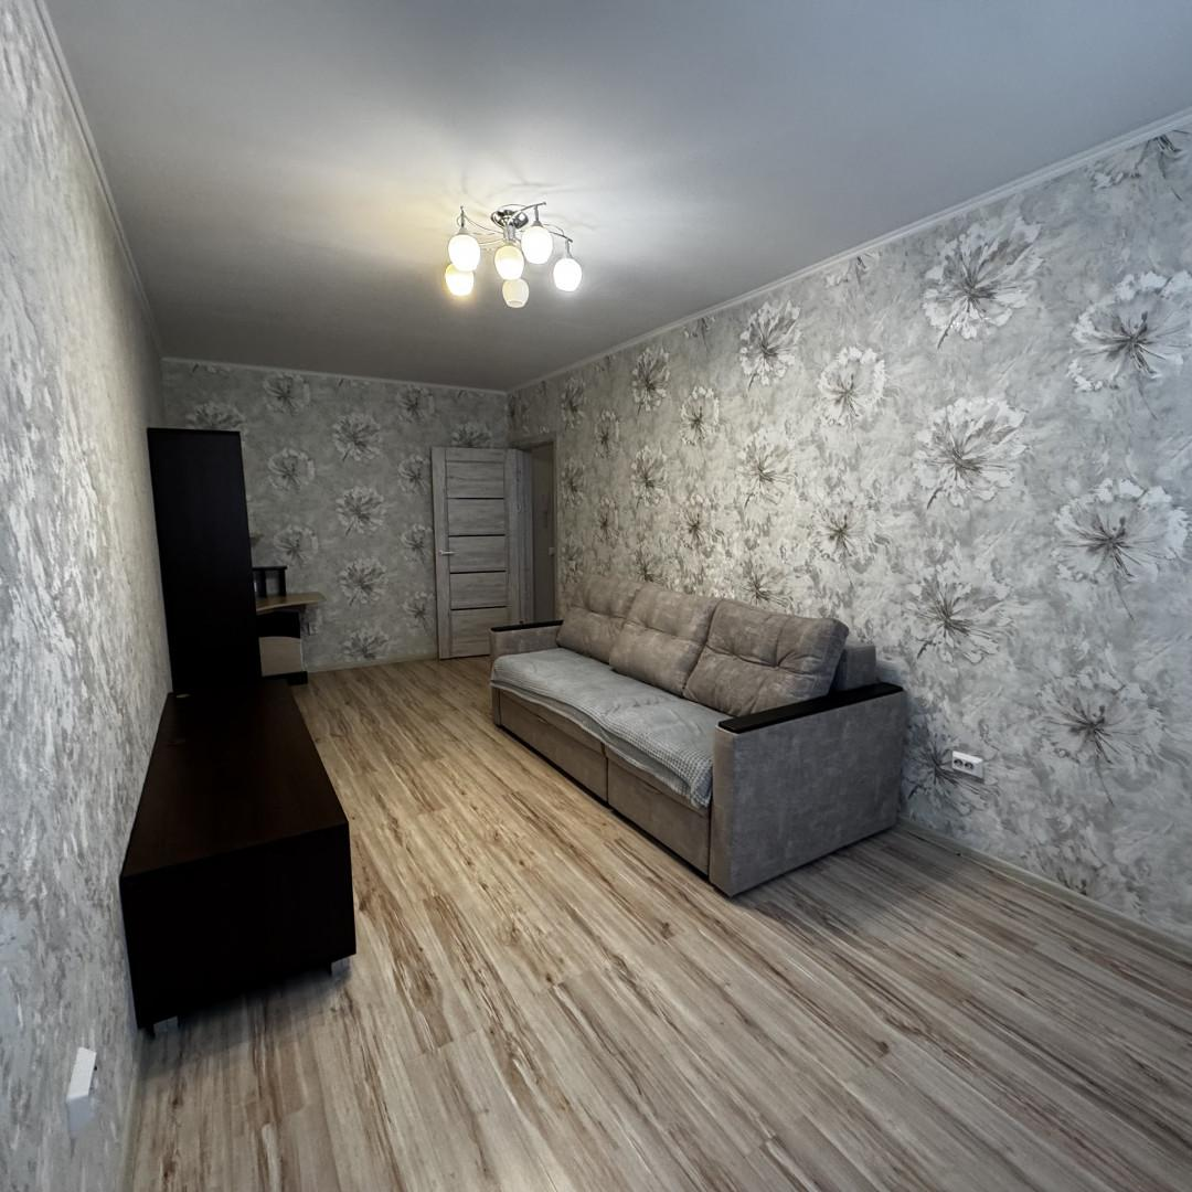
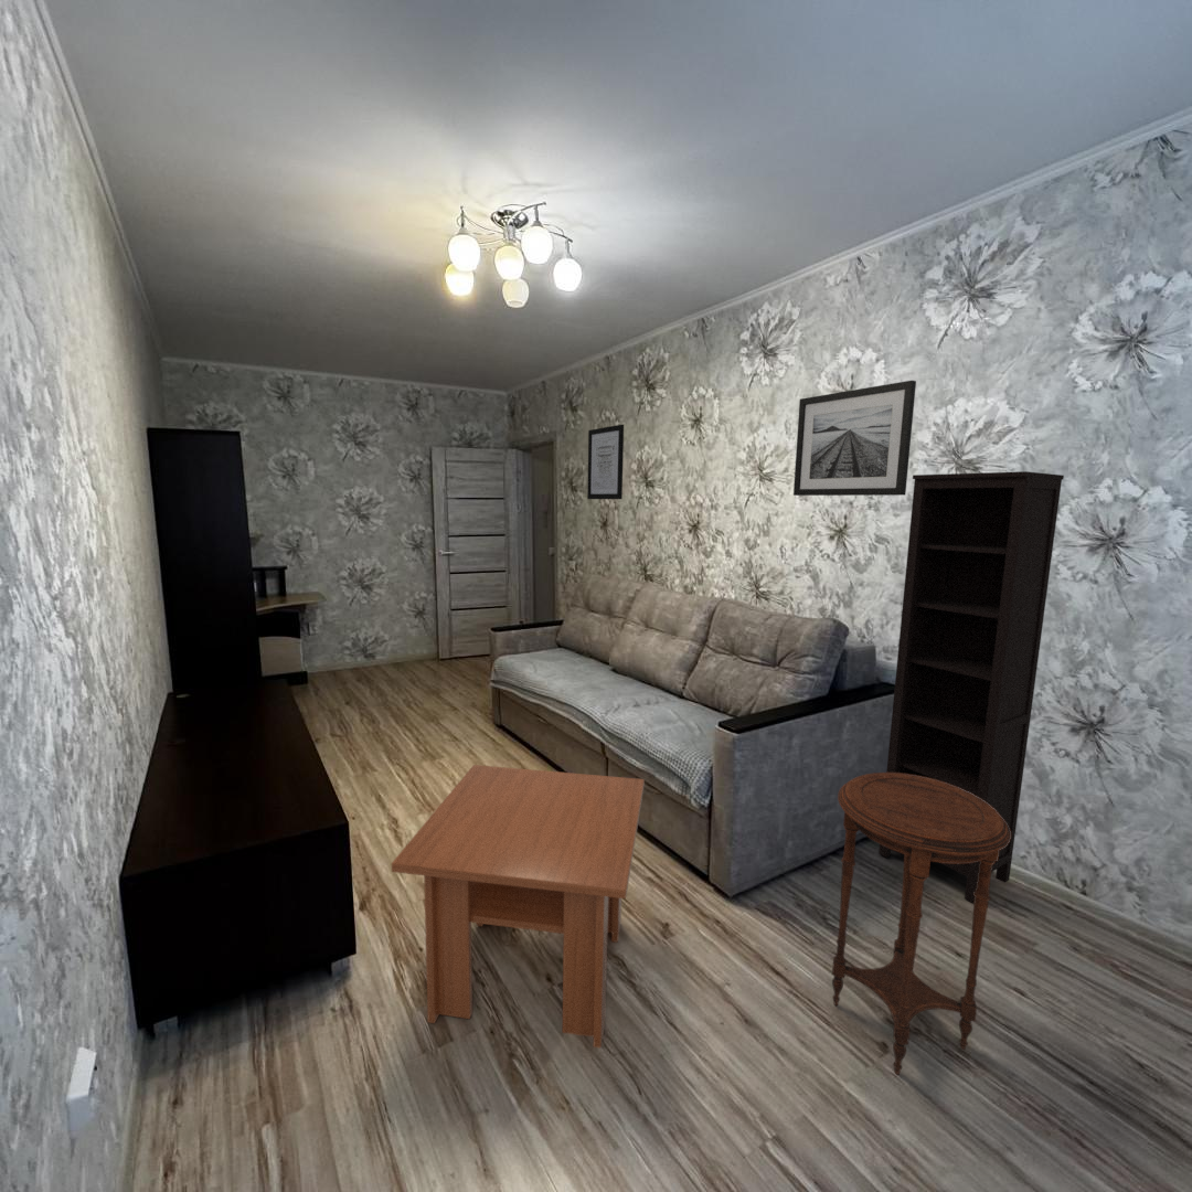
+ bookcase [877,470,1065,904]
+ coffee table [391,764,646,1049]
+ wall art [586,424,625,500]
+ wall art [792,380,917,497]
+ side table [831,771,1011,1076]
